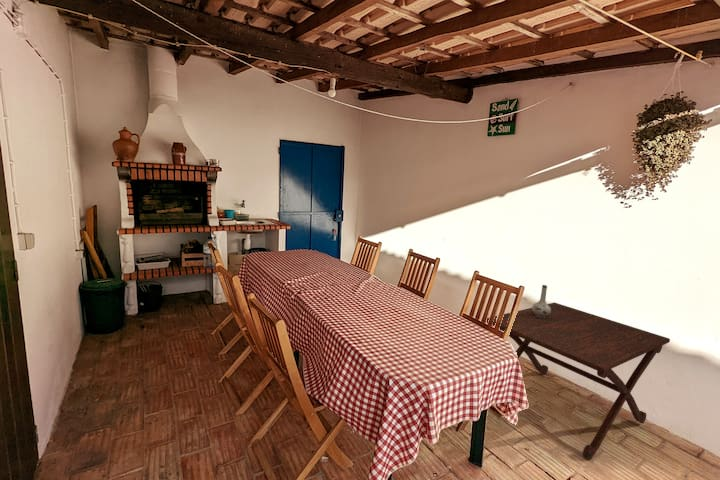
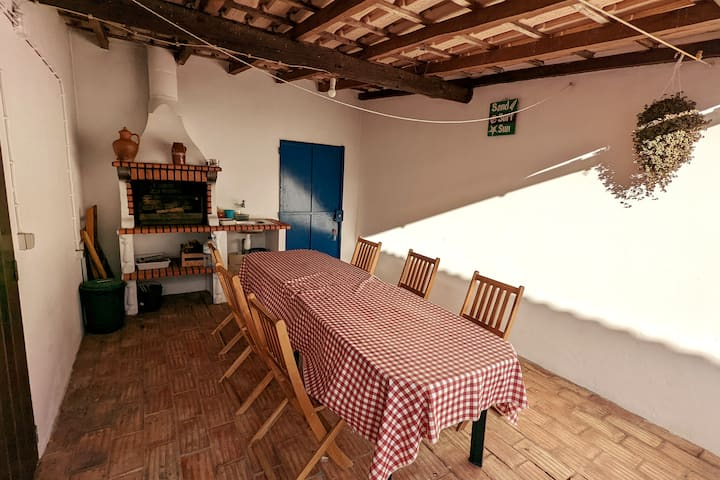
- vase [531,284,551,318]
- side table [486,302,671,461]
